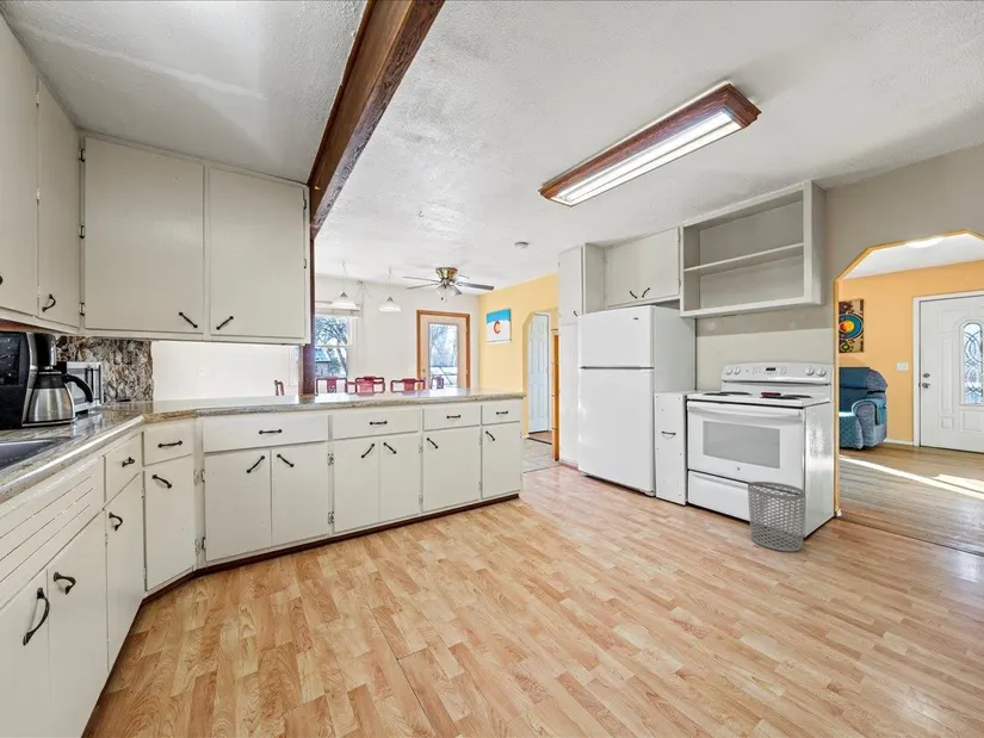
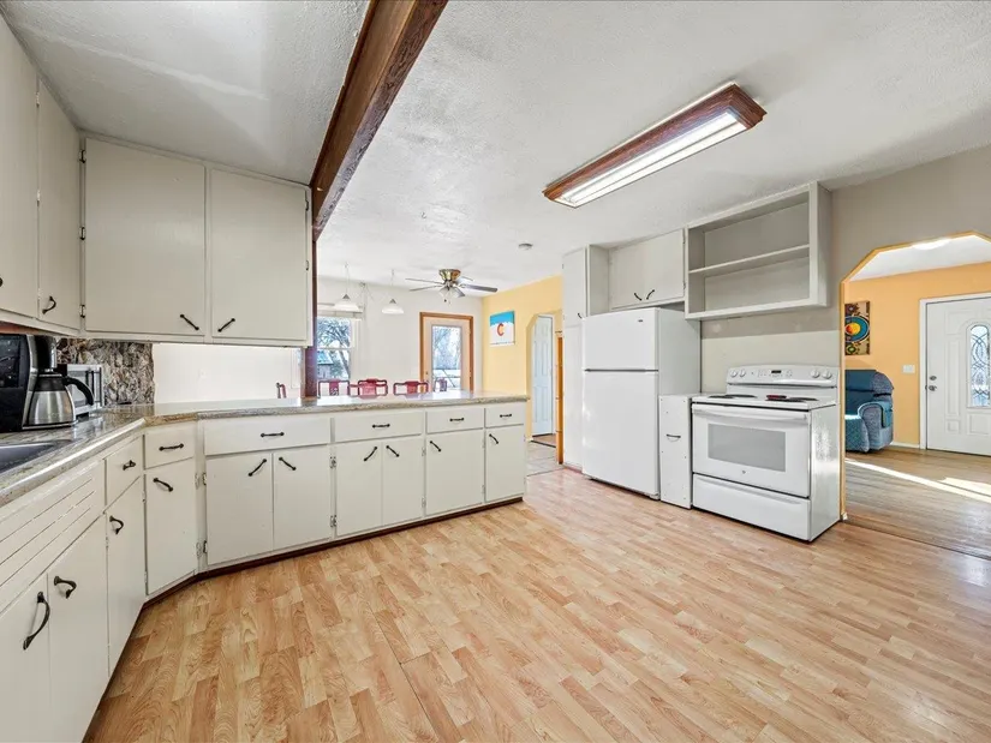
- waste bin [747,480,806,553]
